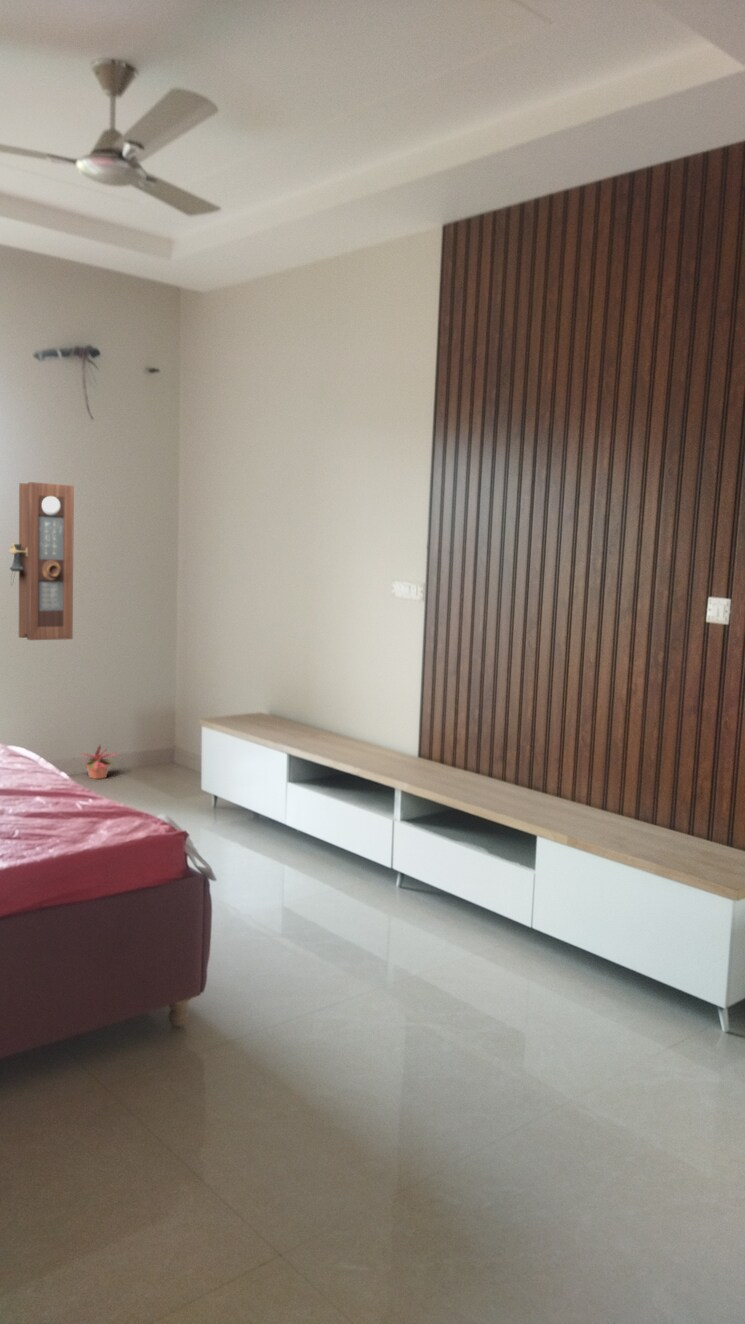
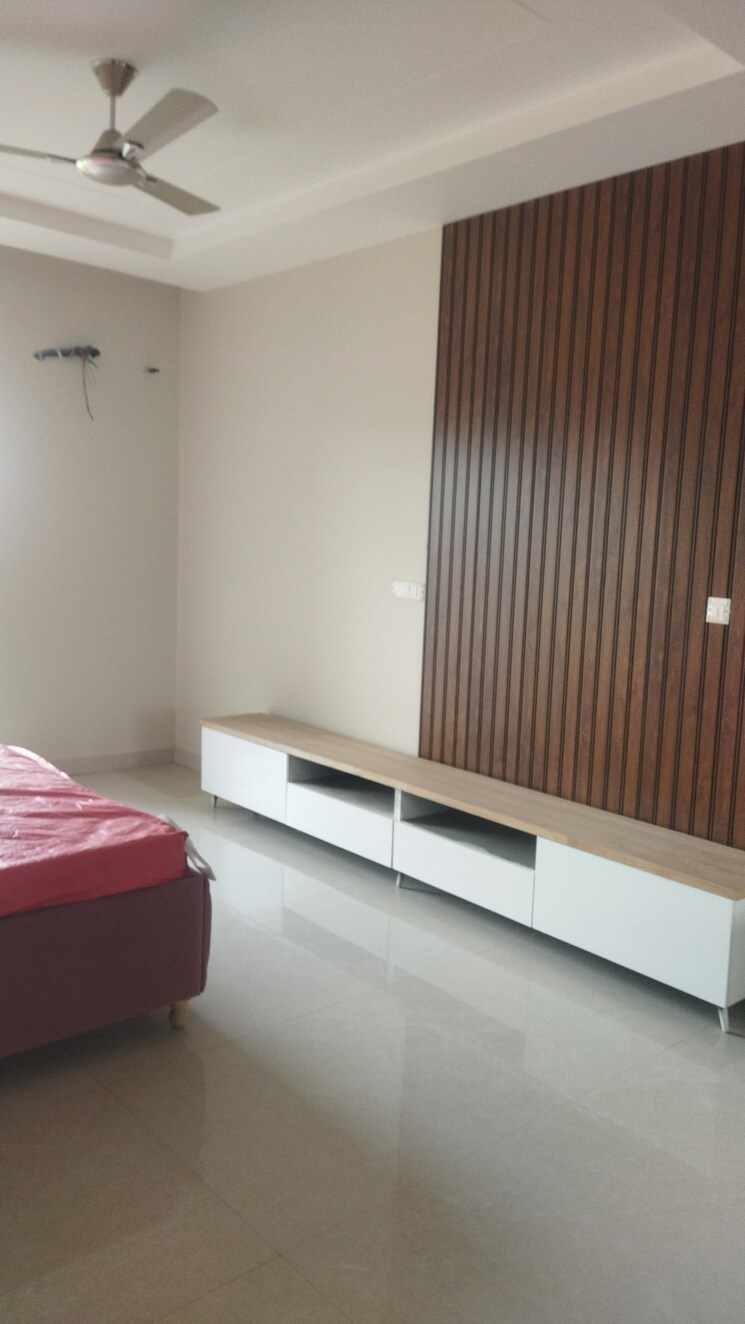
- pendulum clock [8,481,75,641]
- potted plant [78,743,118,780]
